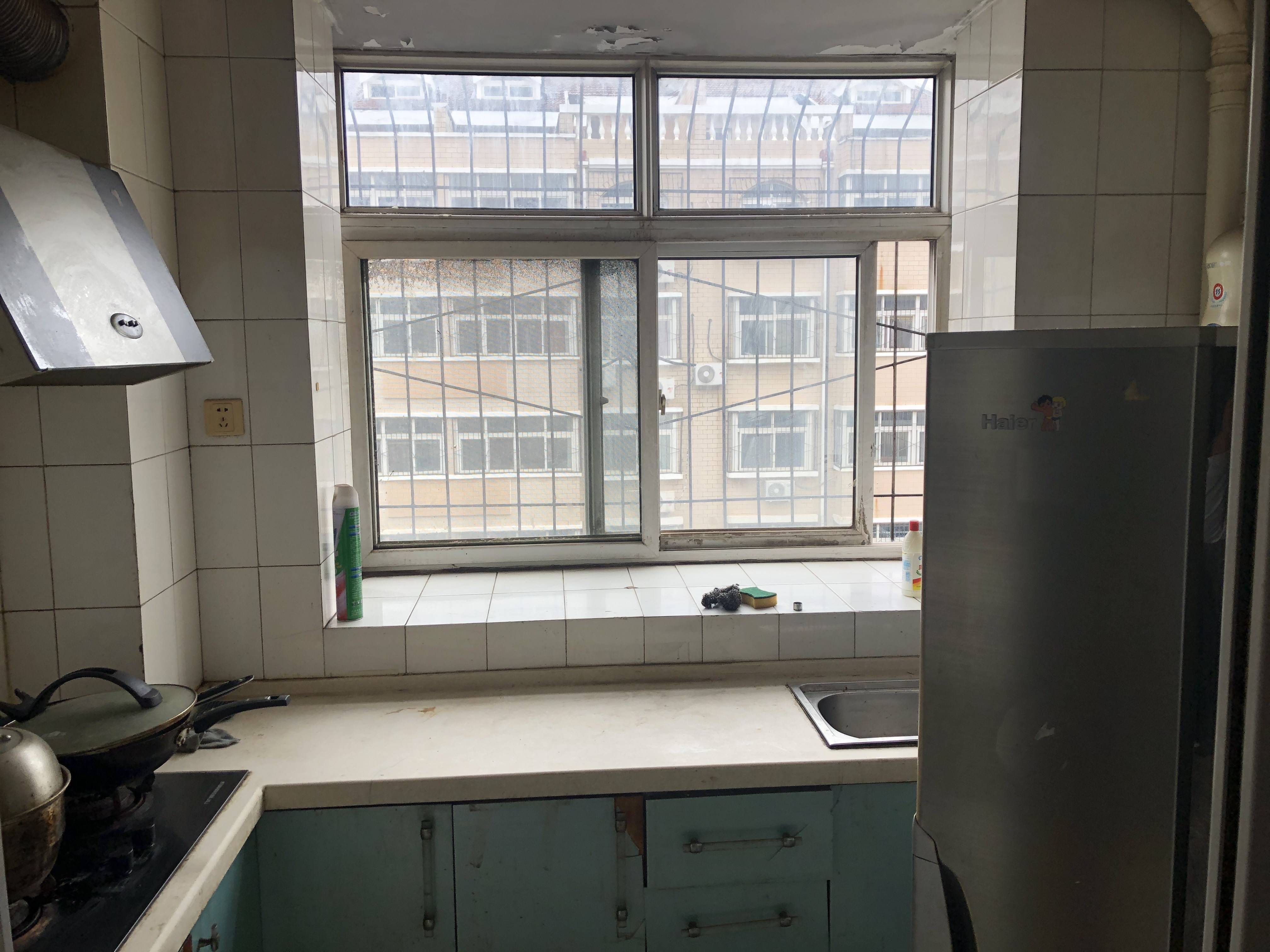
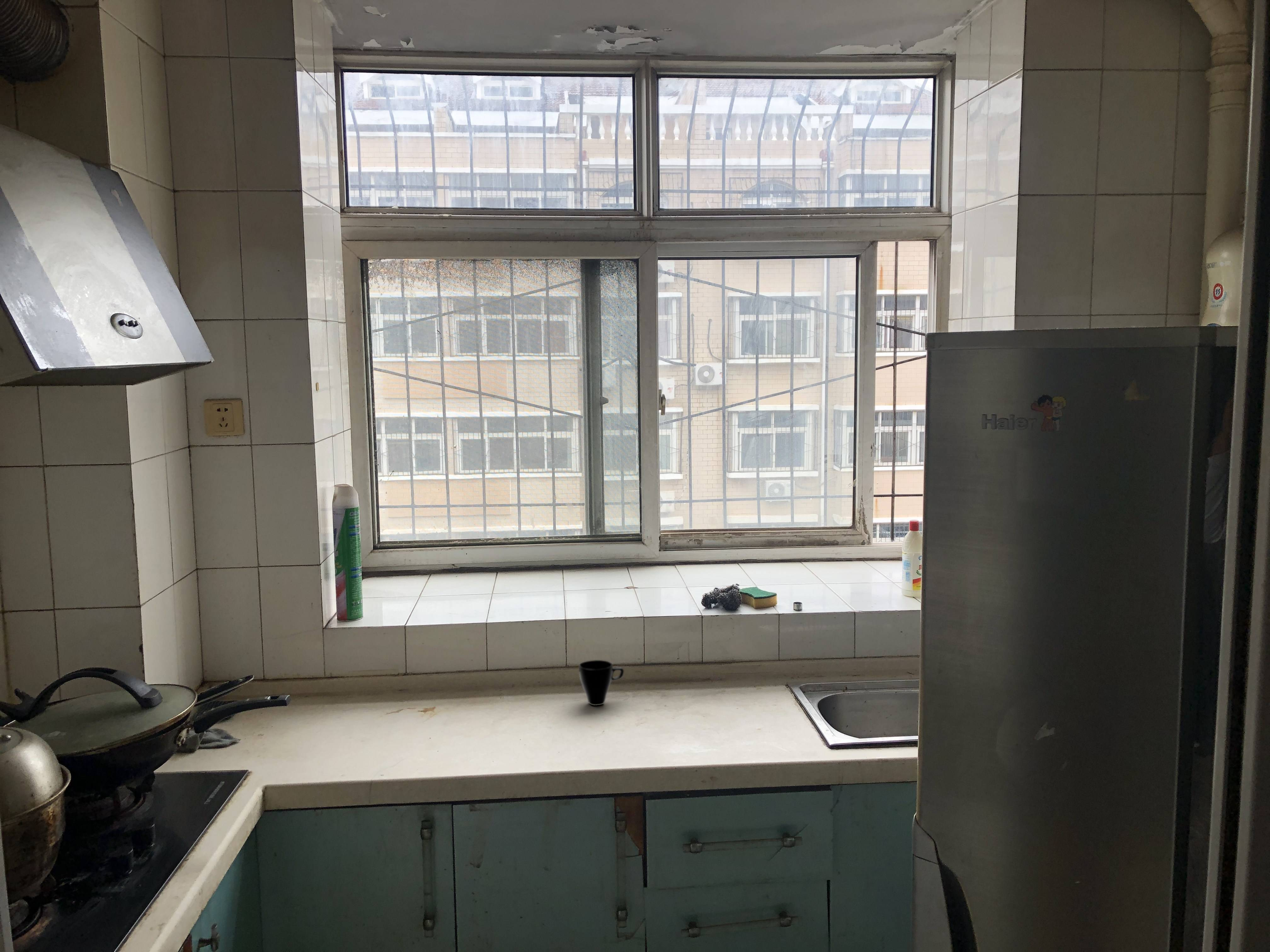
+ cup [579,660,624,706]
